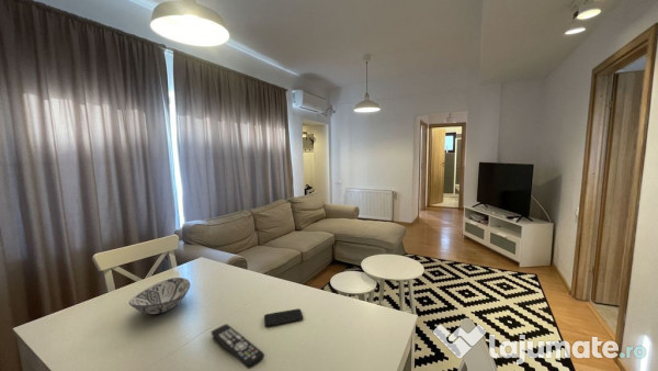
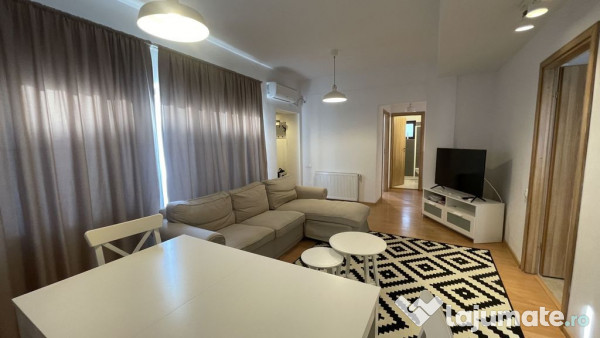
- smartphone [263,307,304,327]
- remote control [211,323,265,370]
- decorative bowl [127,277,191,315]
